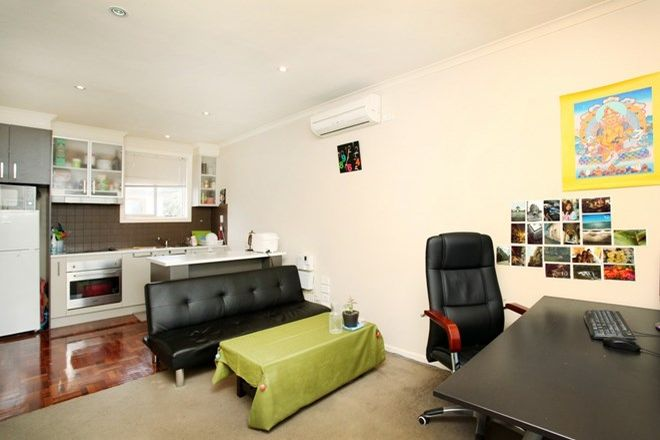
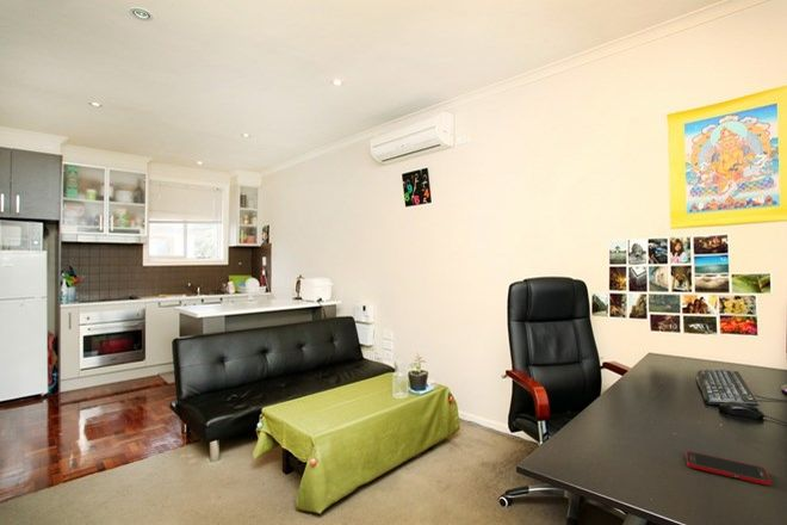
+ cell phone [686,450,771,487]
